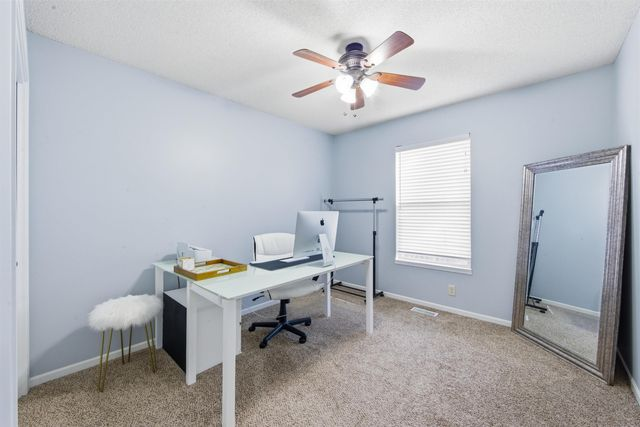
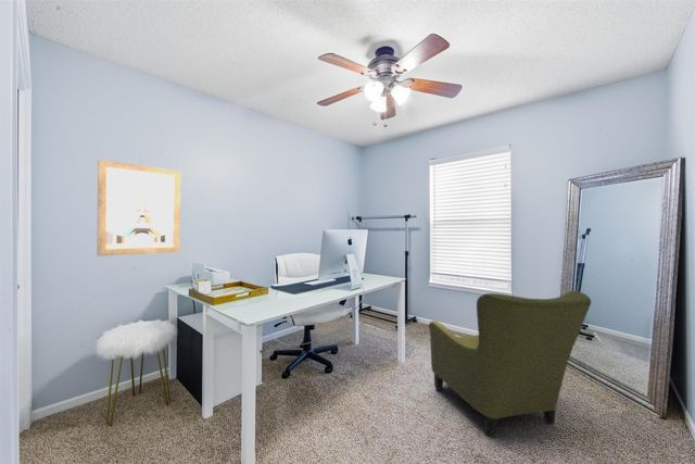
+ wall art [97,159,181,256]
+ armchair [428,290,592,437]
